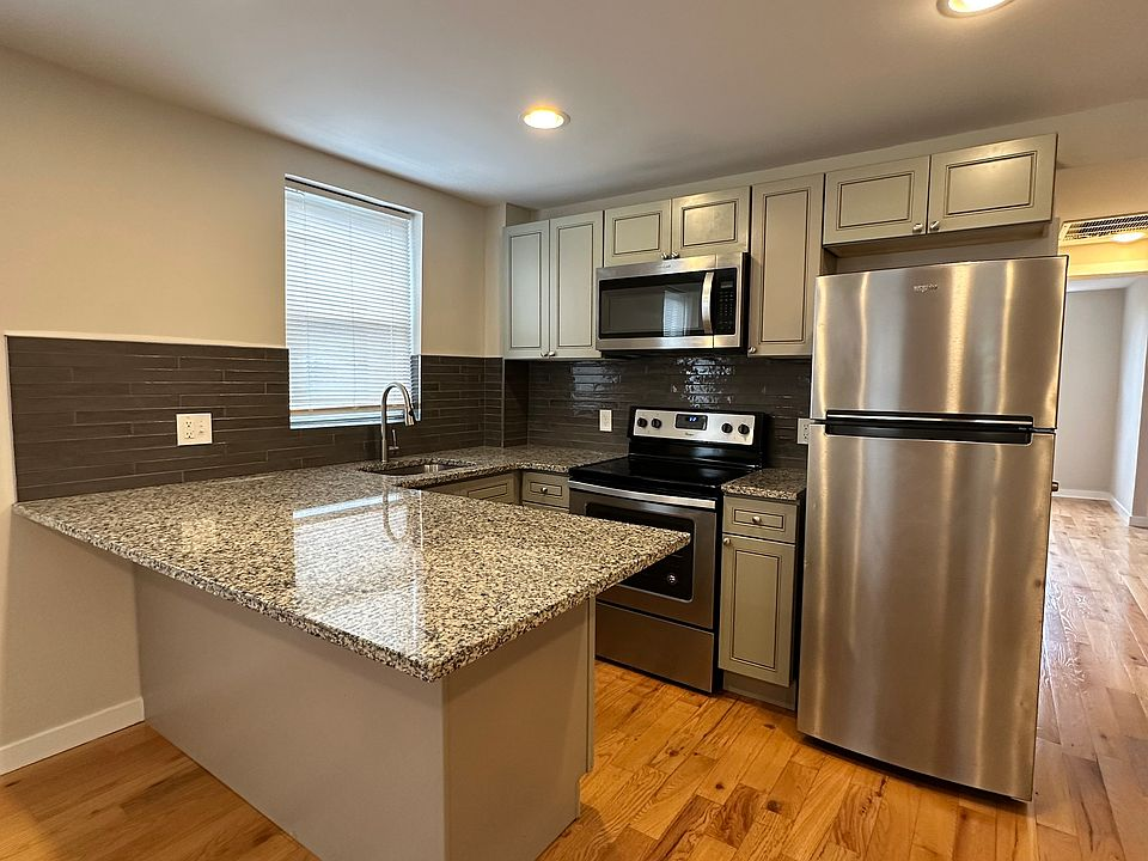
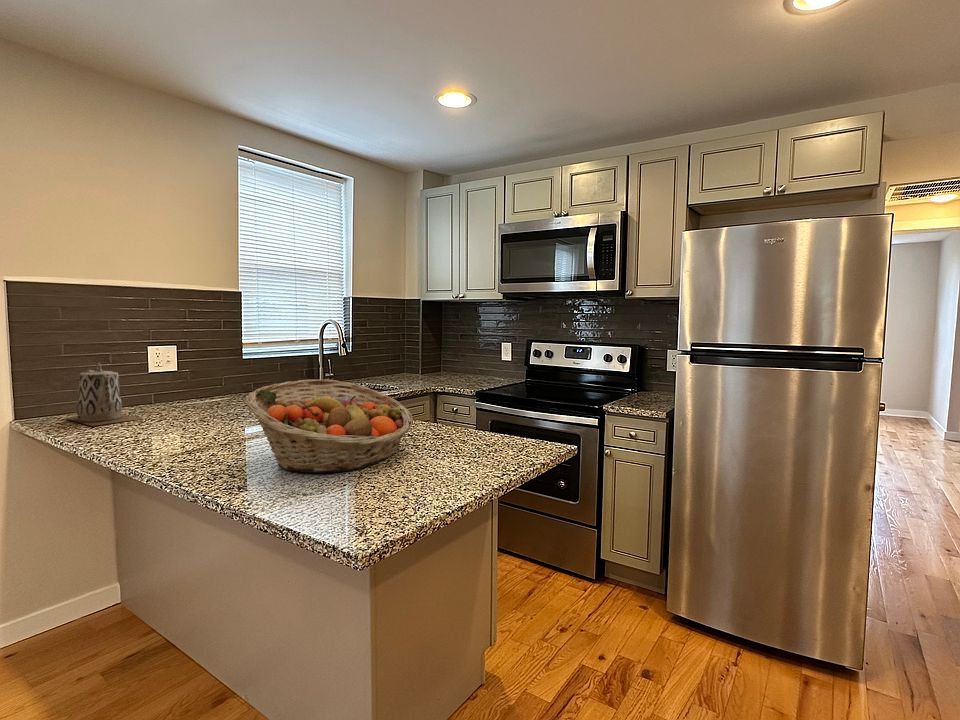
+ teapot [62,362,144,427]
+ fruit basket [245,378,414,474]
